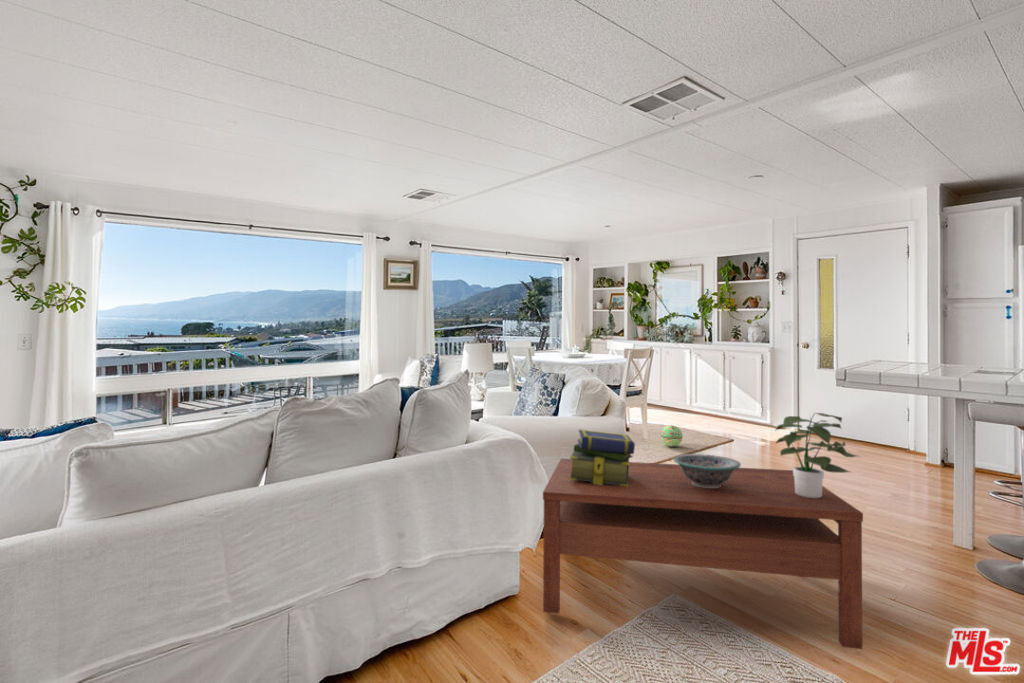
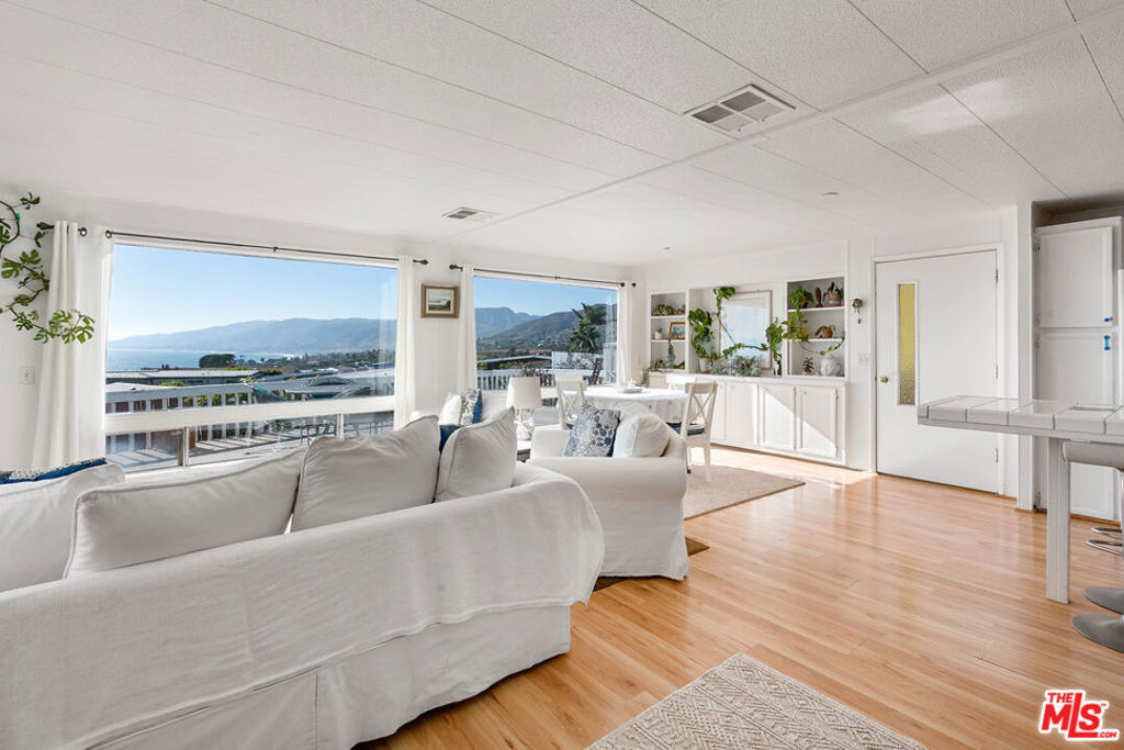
- decorative bowl [672,453,742,488]
- coffee table [542,458,864,650]
- potted plant [774,412,862,498]
- stack of books [569,429,636,487]
- ball [660,424,684,448]
